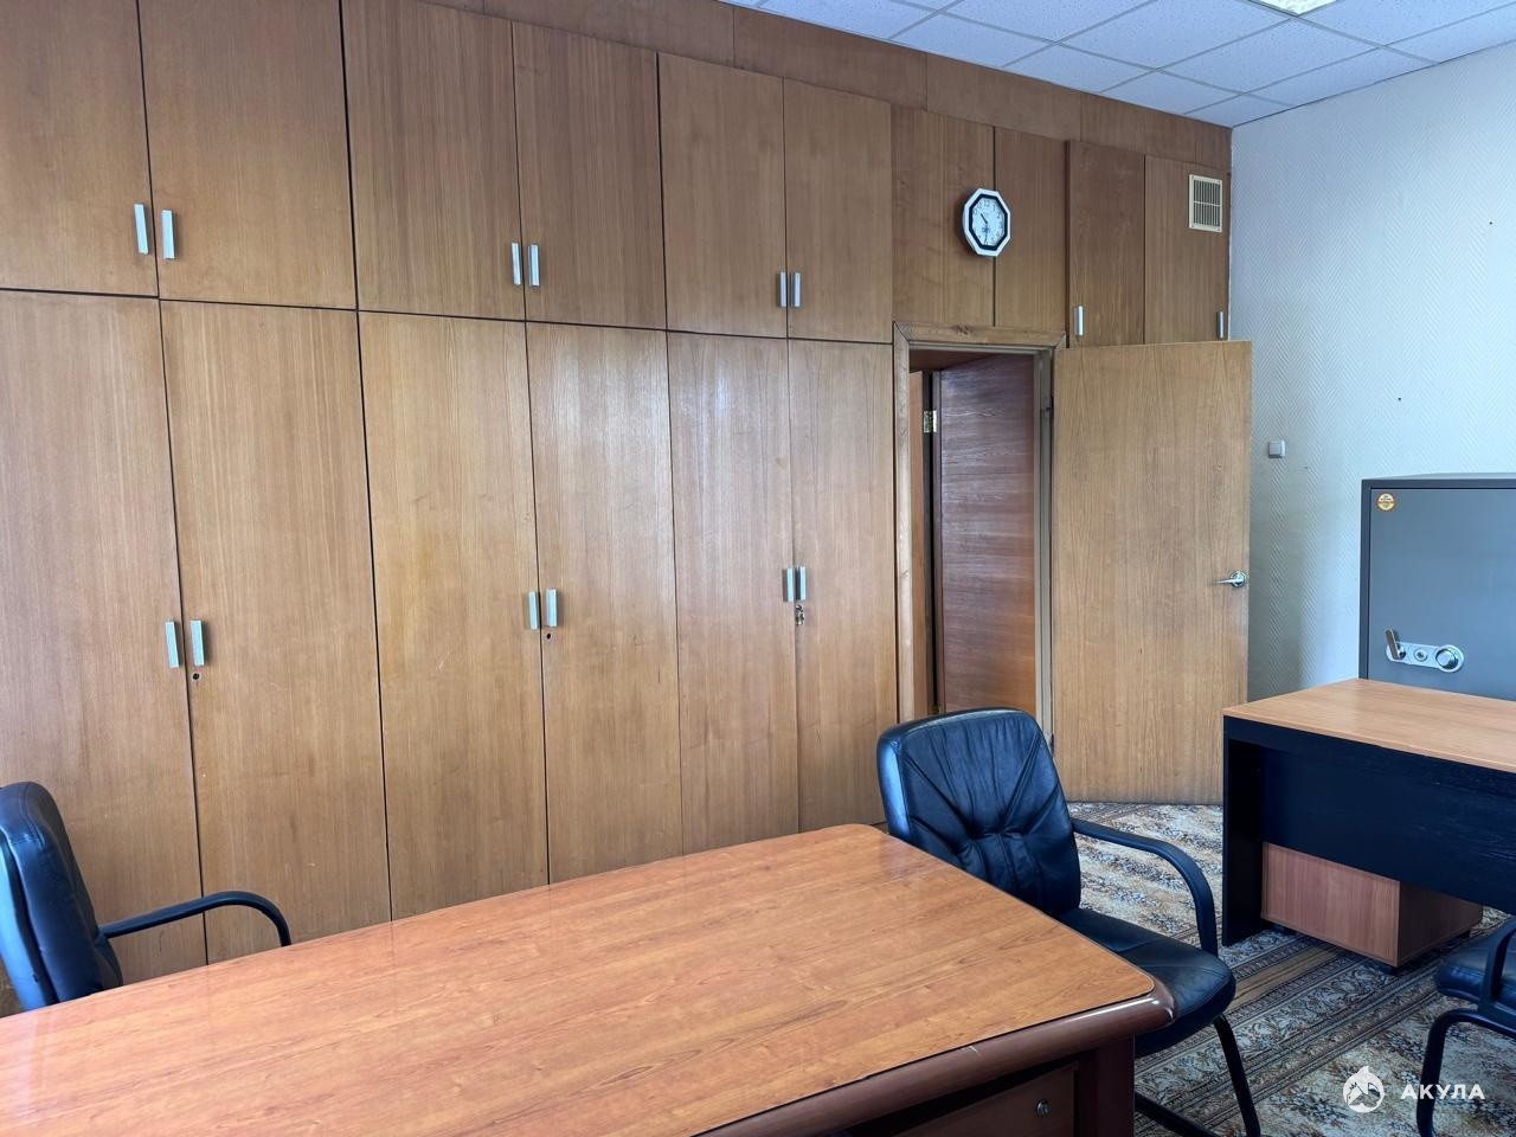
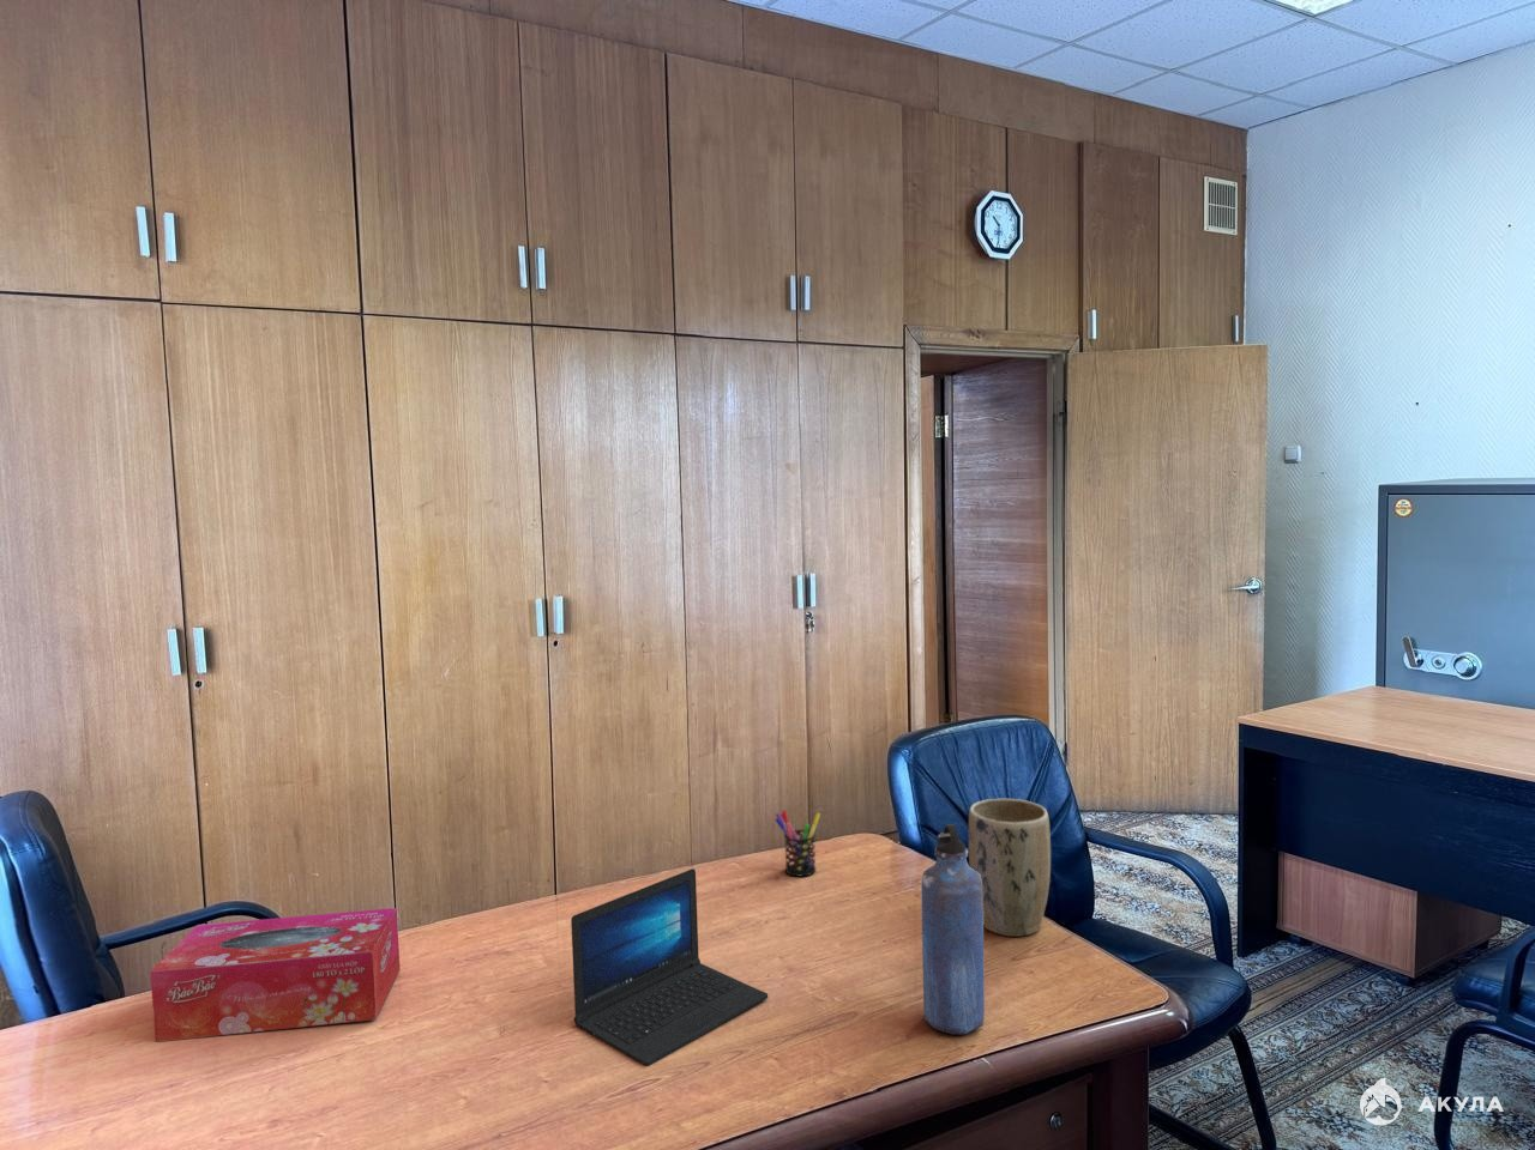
+ laptop [569,867,769,1067]
+ plant pot [968,797,1052,937]
+ pen holder [774,808,822,877]
+ tissue box [149,907,401,1044]
+ water bottle [921,823,986,1036]
